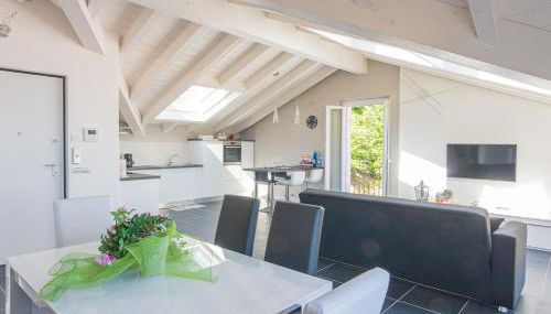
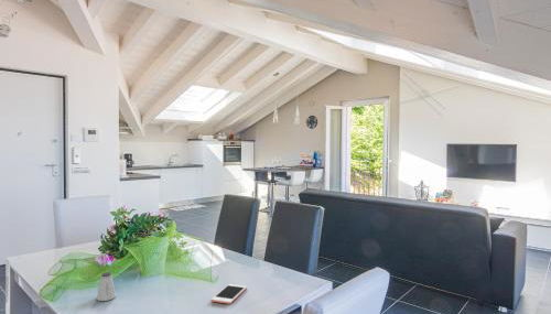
+ saltshaker [96,271,117,302]
+ cell phone [210,283,248,305]
